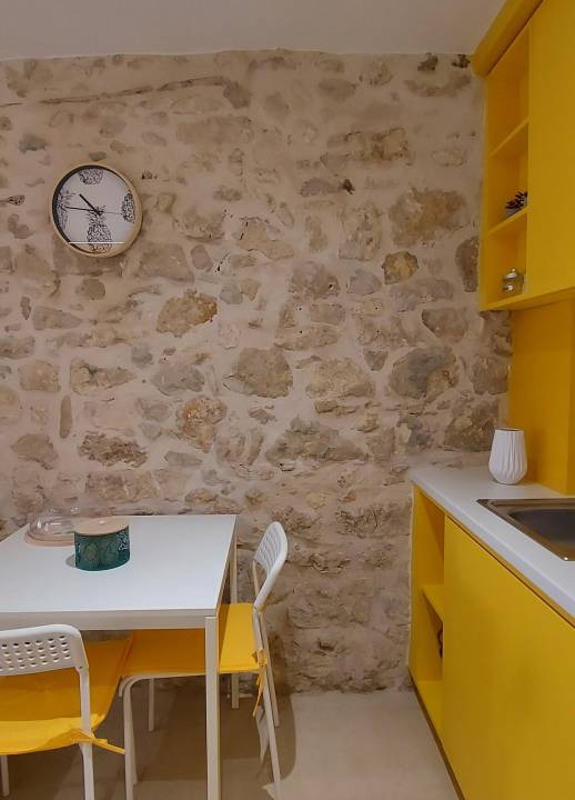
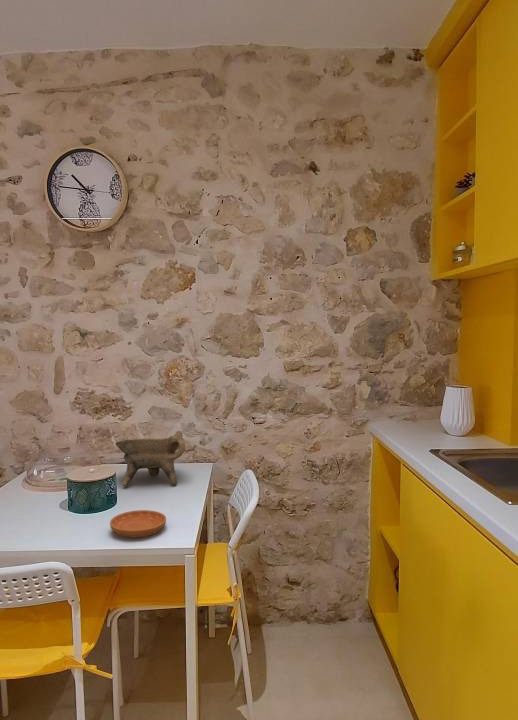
+ saucer [109,509,167,539]
+ bowl [115,430,186,488]
